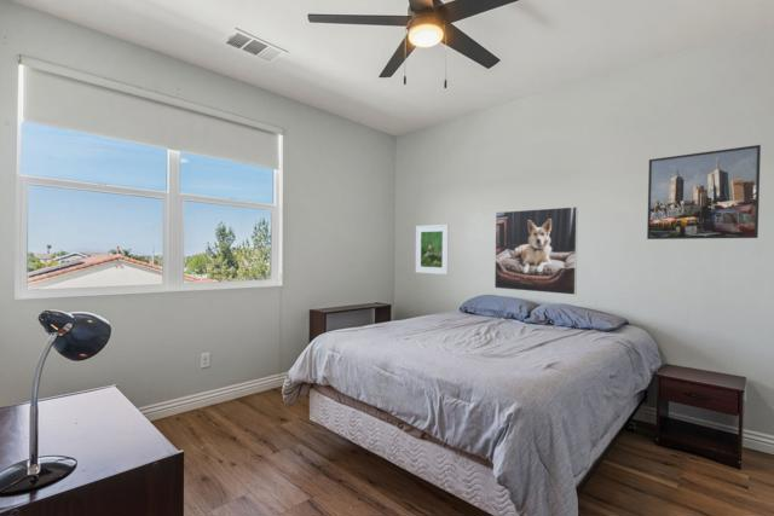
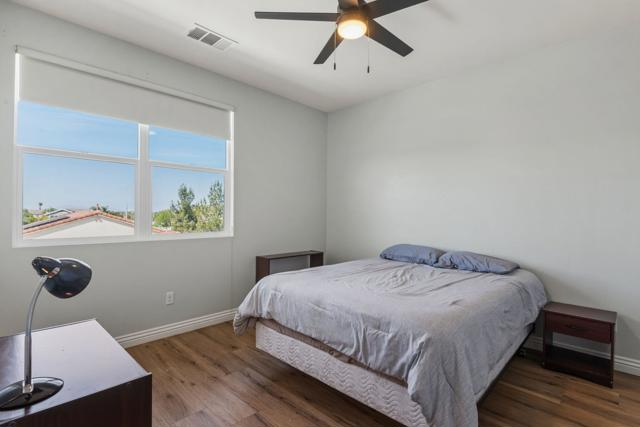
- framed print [493,205,579,296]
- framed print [415,224,450,276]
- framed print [646,144,762,240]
